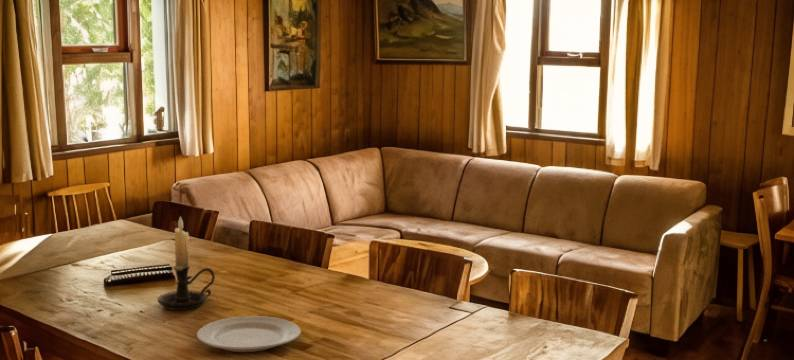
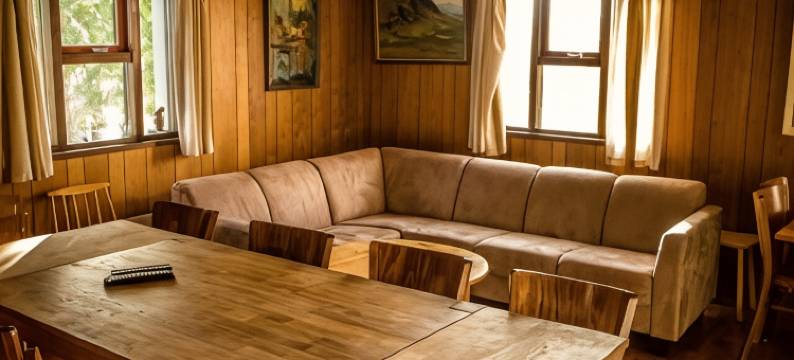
- chinaware [196,315,302,353]
- candle holder [157,215,216,311]
